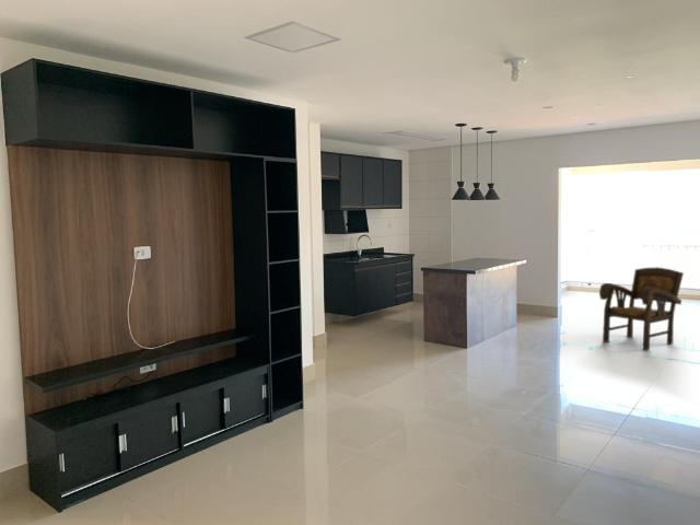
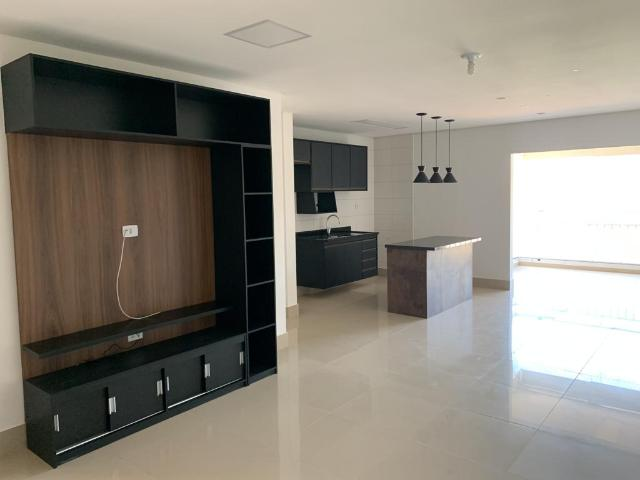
- armchair [598,266,685,351]
